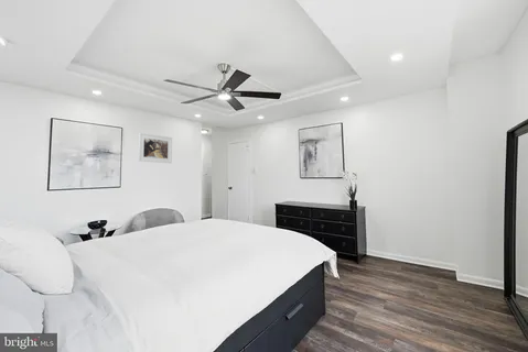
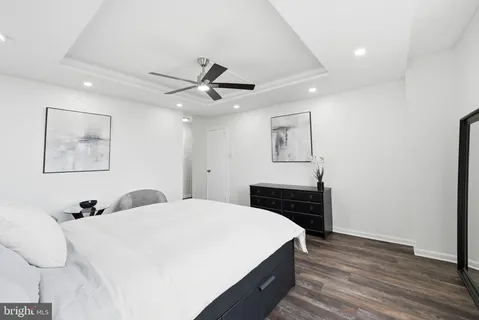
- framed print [138,132,173,164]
